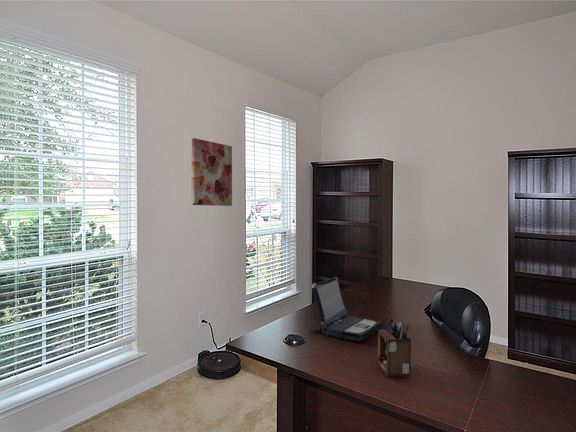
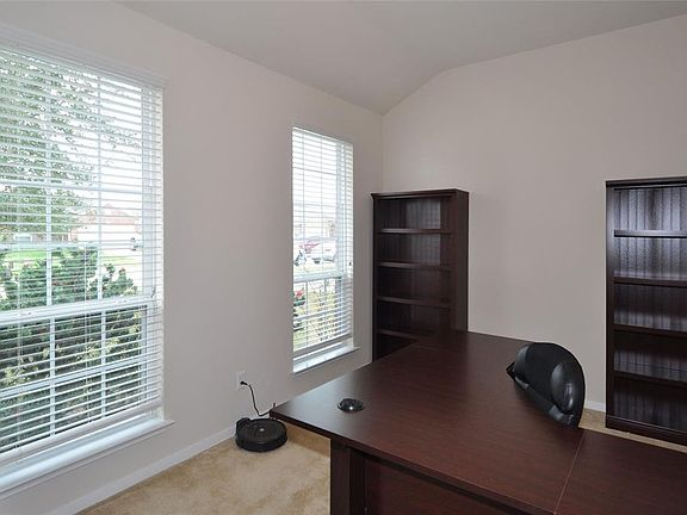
- wall art [191,137,233,207]
- desk organizer [377,317,412,377]
- laptop [309,276,383,342]
